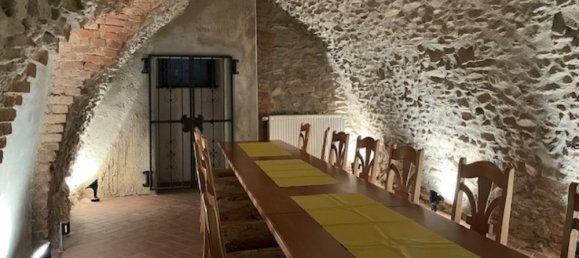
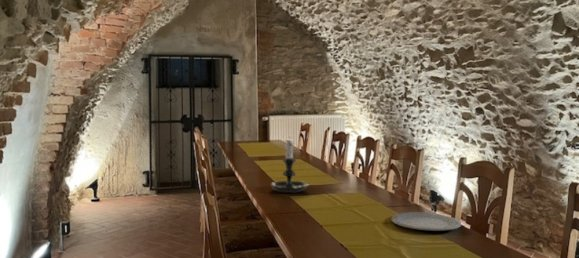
+ candle holder [270,135,311,194]
+ plate [390,211,462,232]
